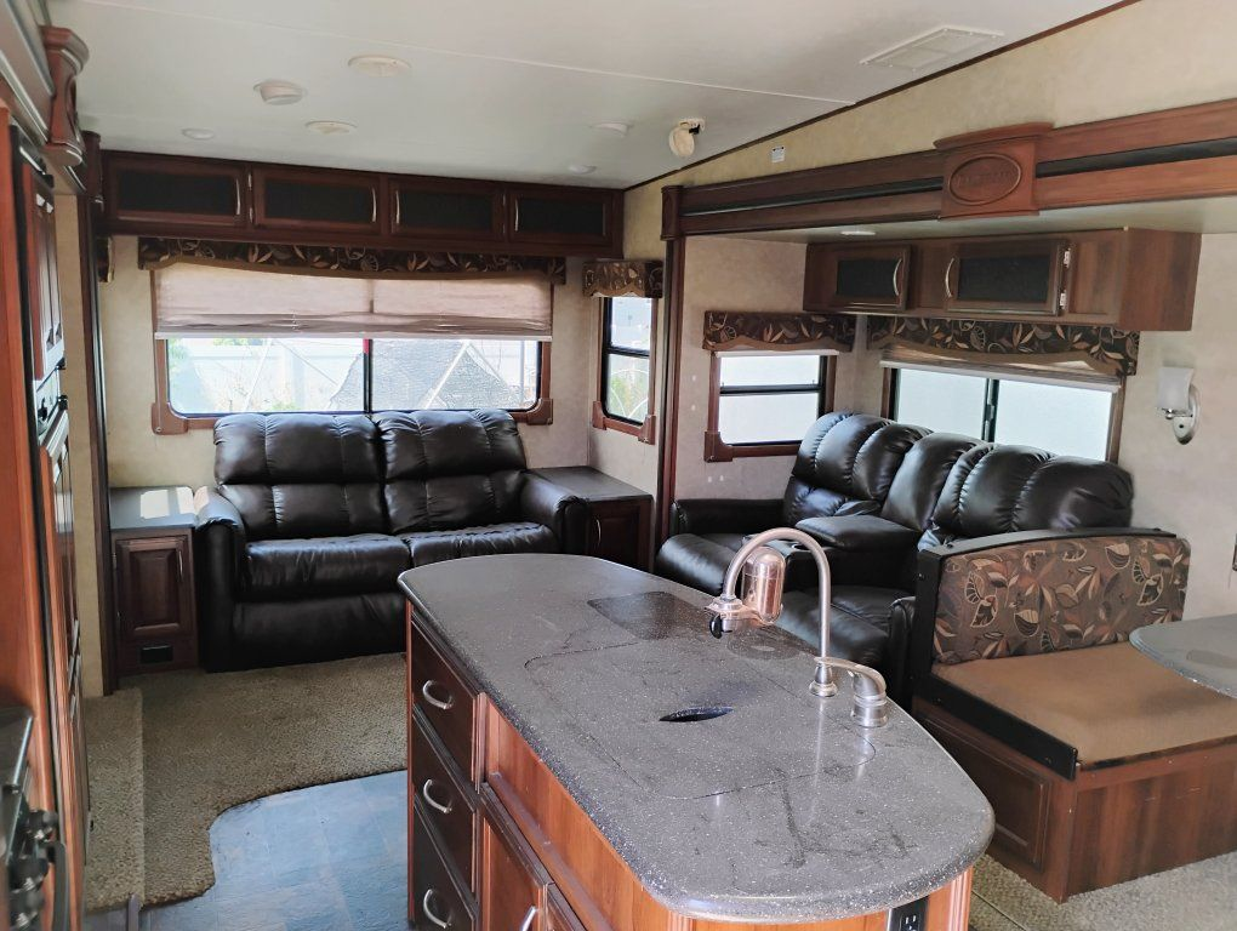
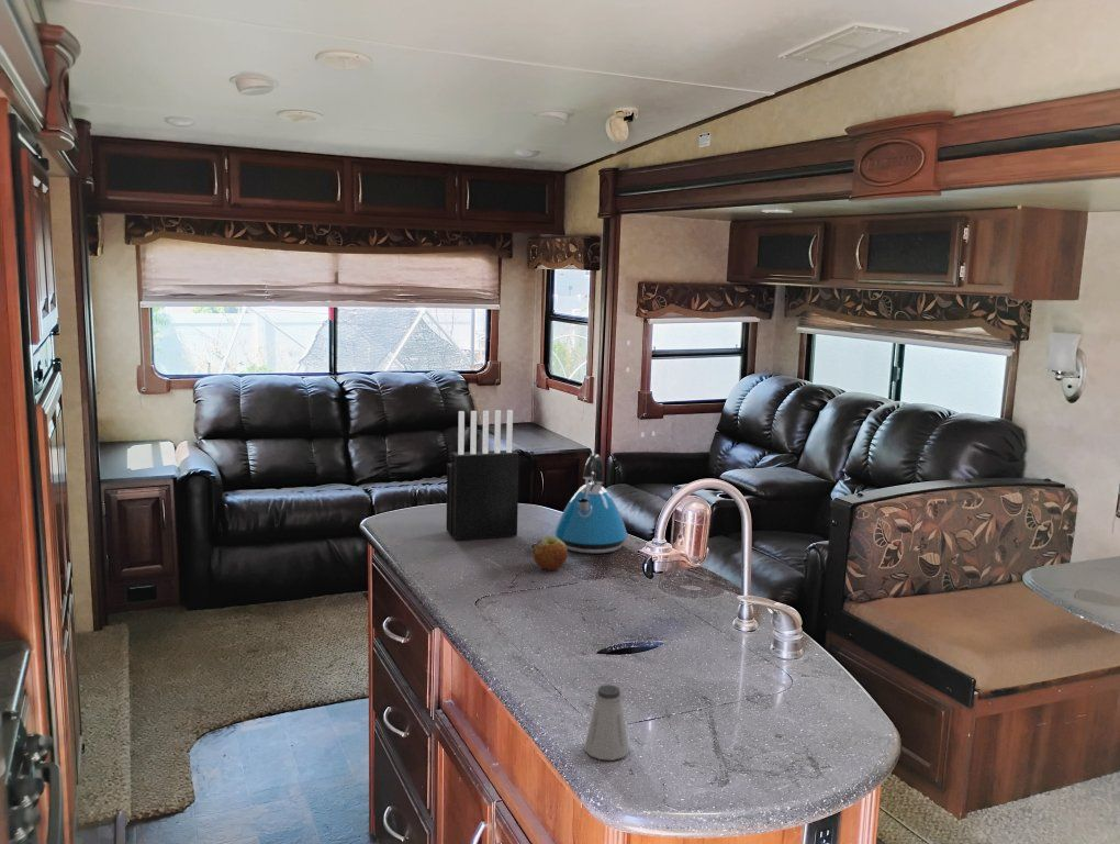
+ knife block [446,409,520,542]
+ apple [533,535,569,571]
+ saltshaker [583,684,630,762]
+ kettle [553,453,628,554]
